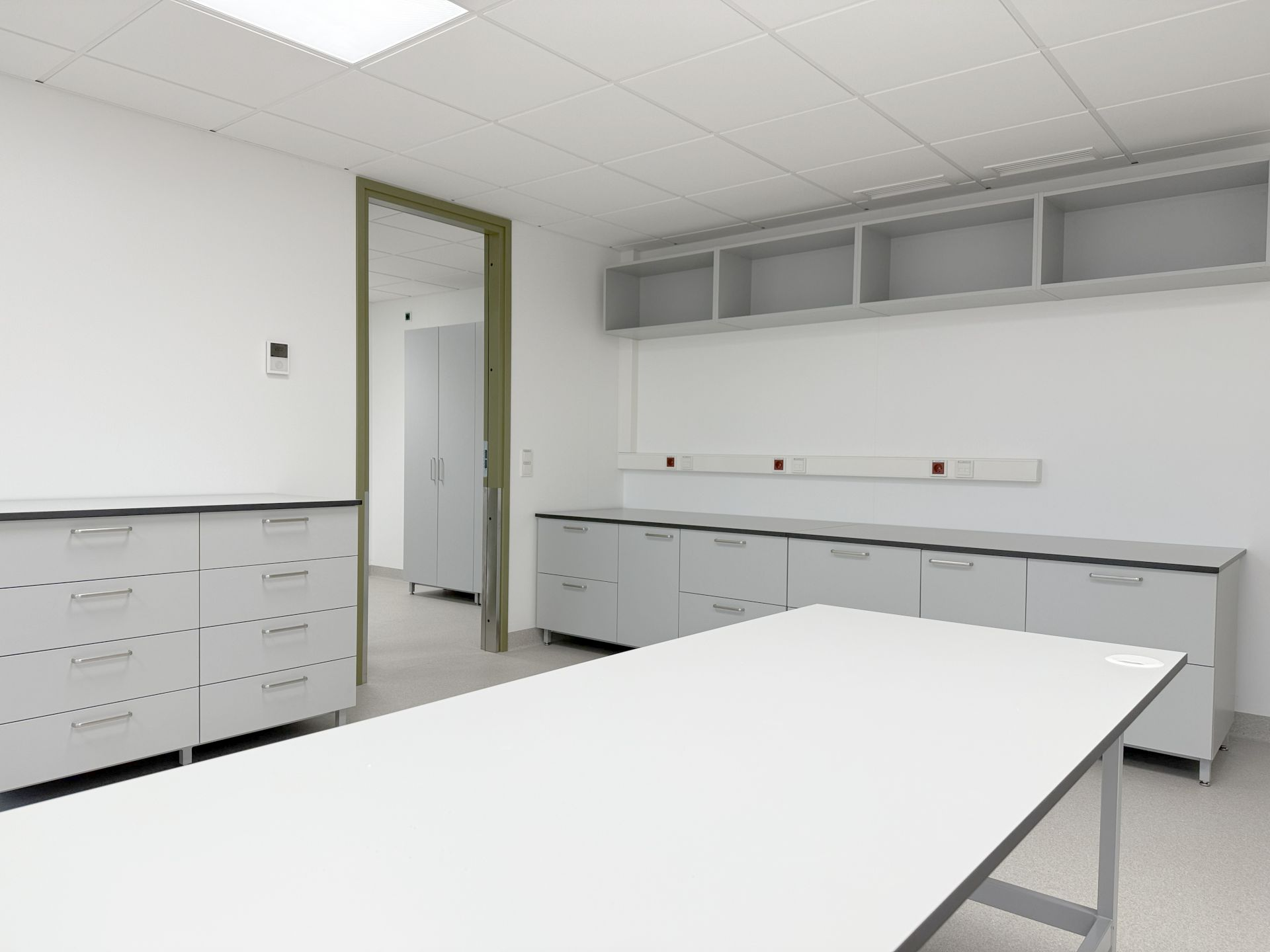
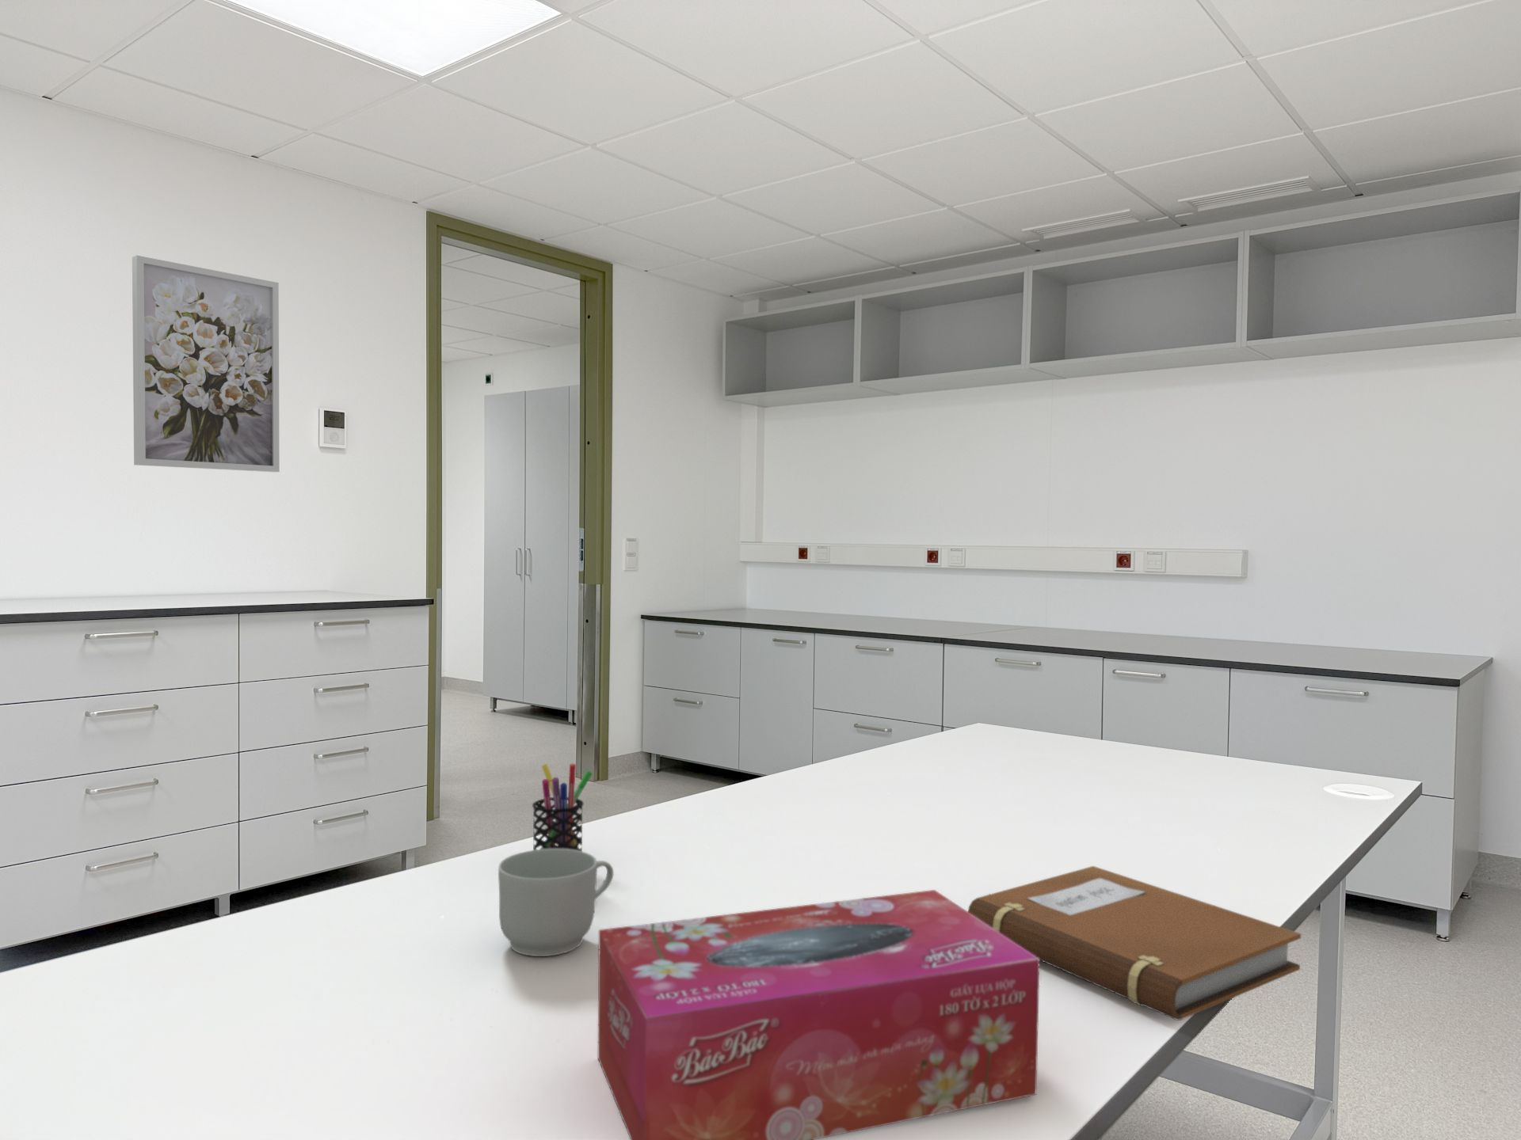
+ mug [497,849,614,957]
+ pen holder [532,763,593,851]
+ wall art [132,255,280,473]
+ tissue box [598,889,1040,1140]
+ notebook [968,866,1302,1021]
